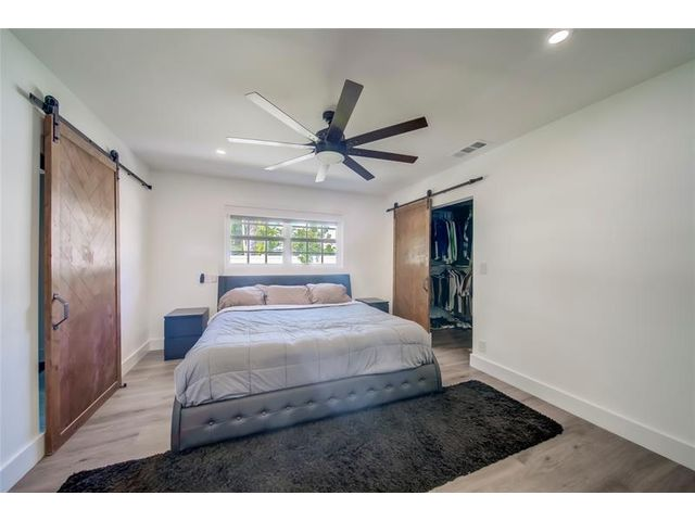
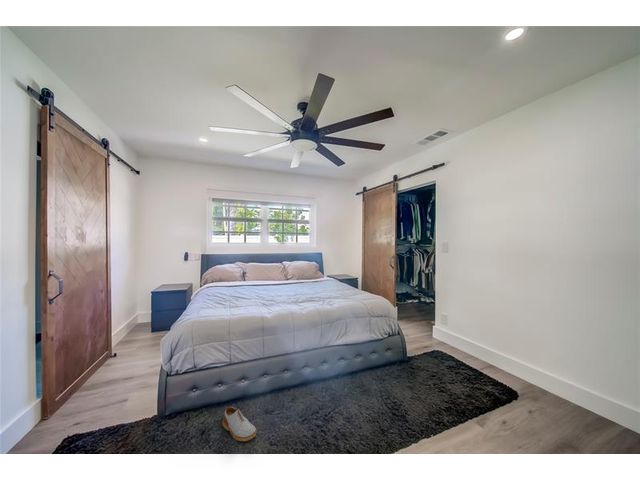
+ shoe [222,406,258,442]
